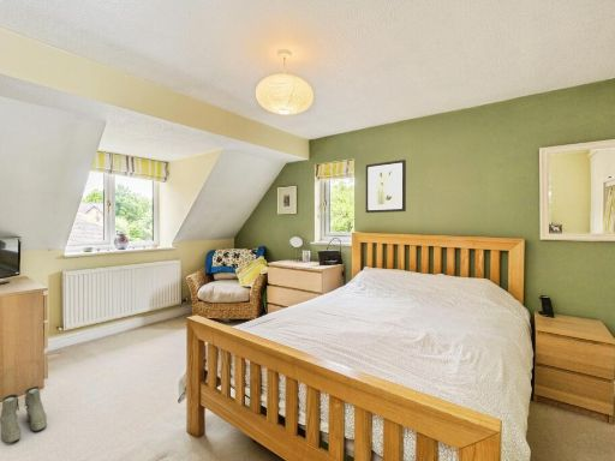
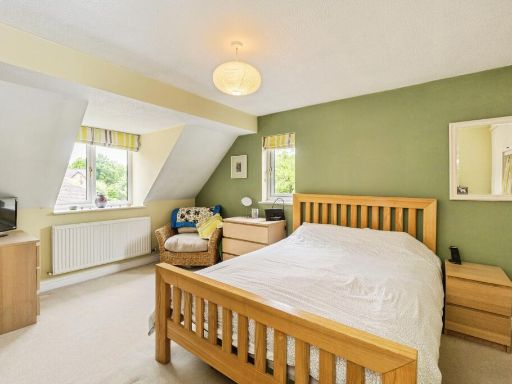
- boots [0,385,48,444]
- wall art [365,158,407,214]
